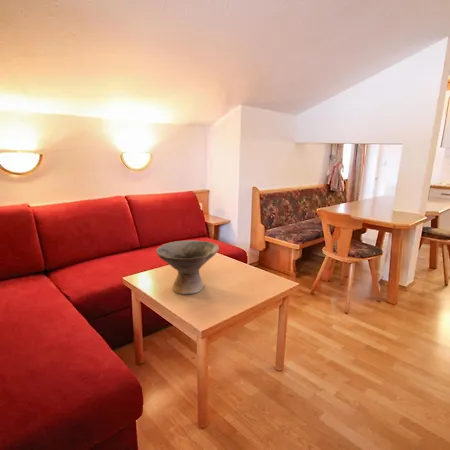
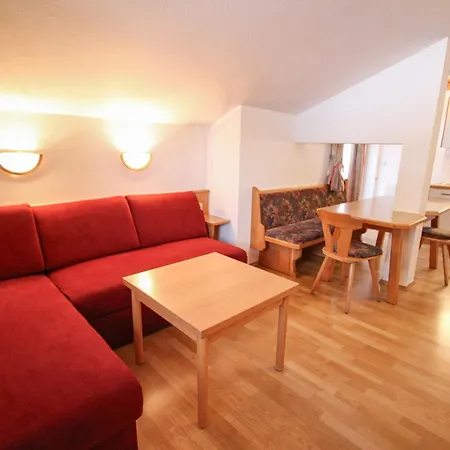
- bowl [155,239,220,295]
